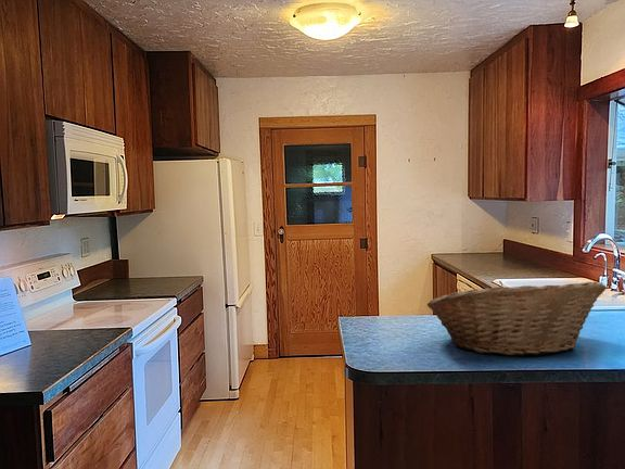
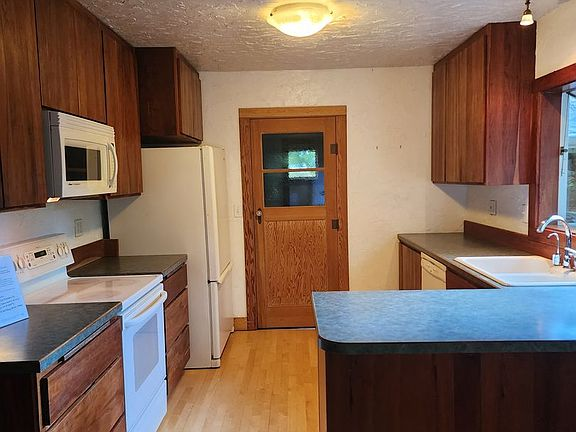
- fruit basket [426,280,608,357]
